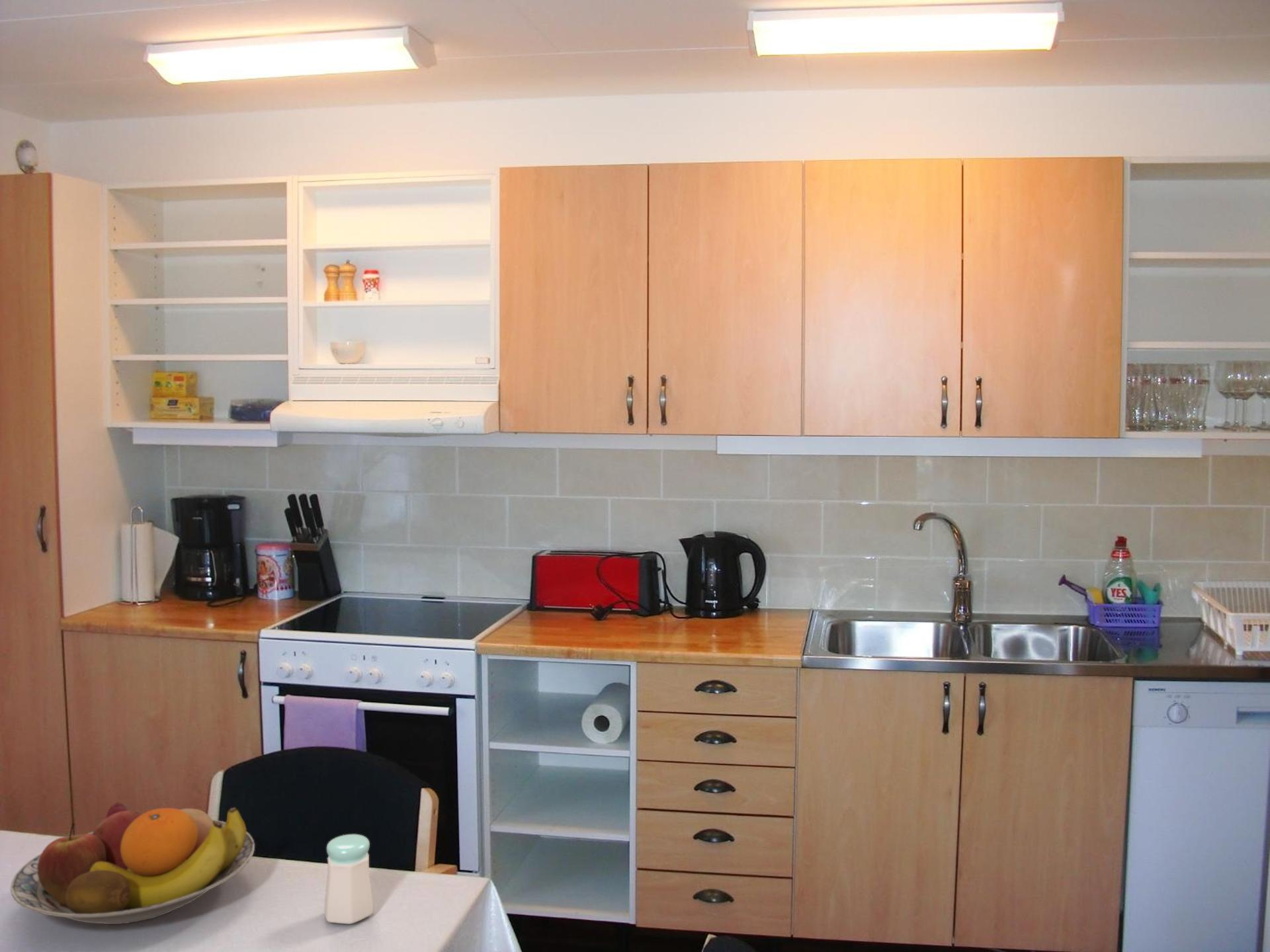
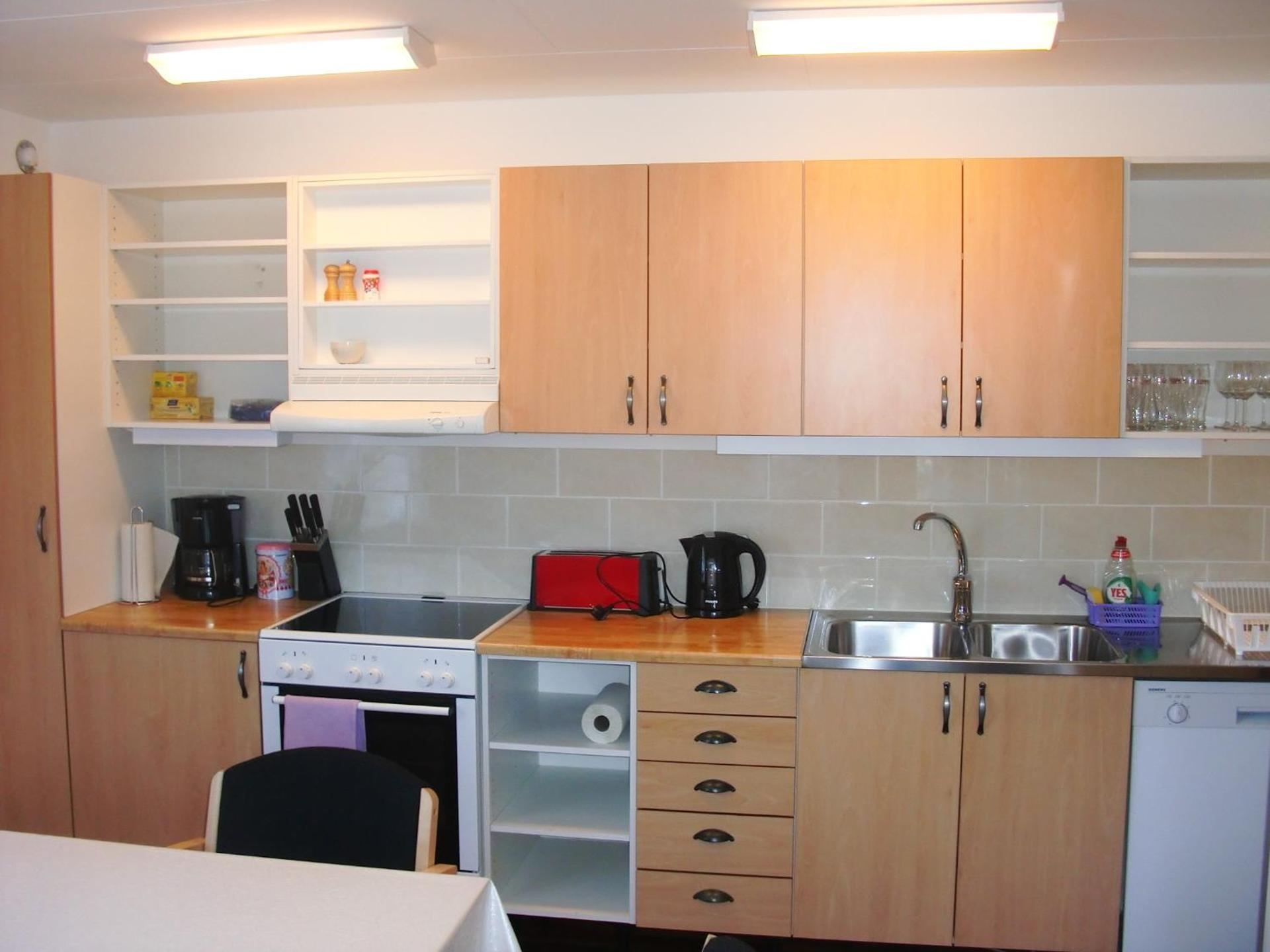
- salt shaker [324,834,374,925]
- fruit bowl [10,802,255,925]
